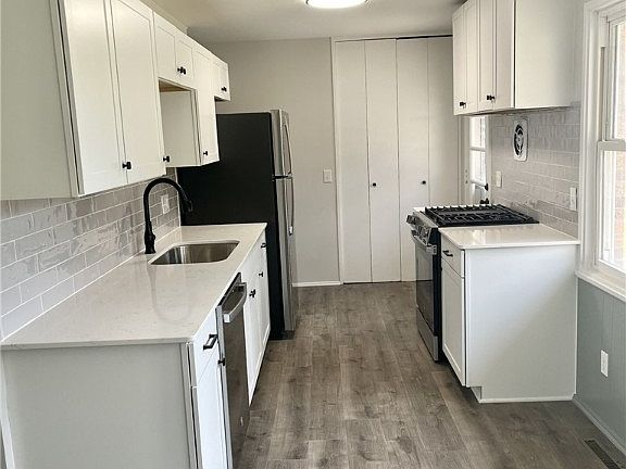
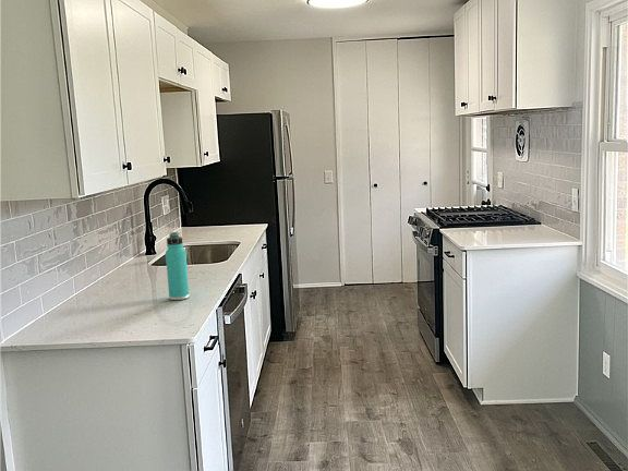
+ thermos bottle [165,231,190,301]
